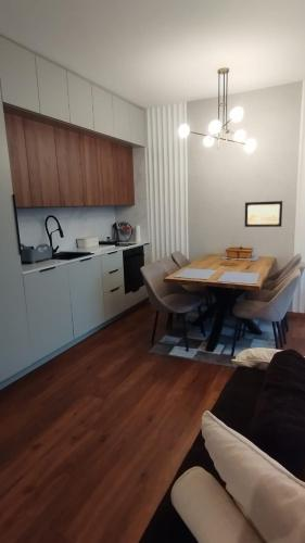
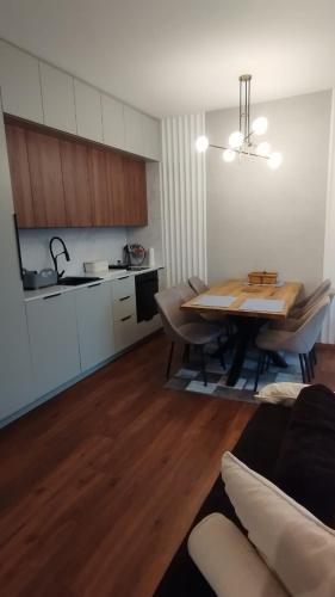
- wall art [244,200,283,228]
